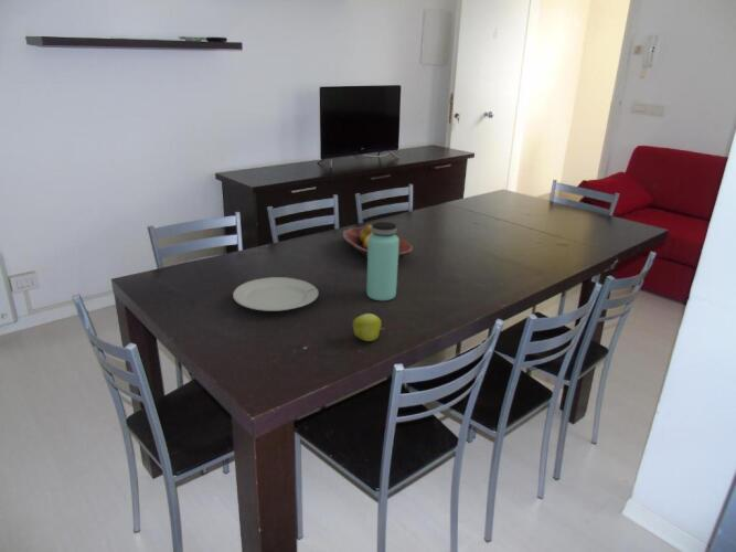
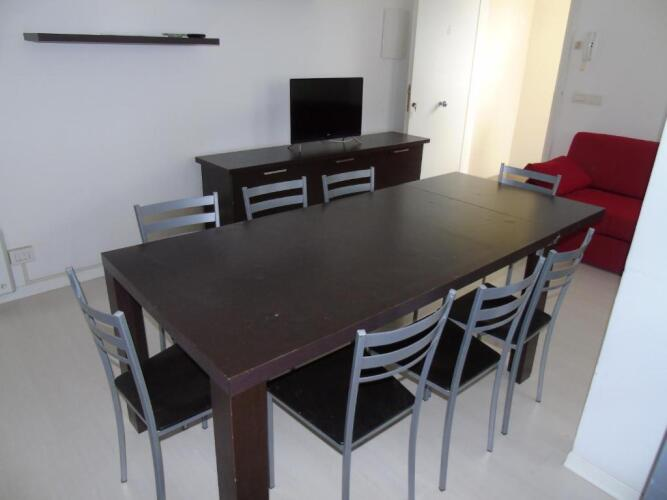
- bottle [365,221,399,301]
- chinaware [232,276,319,312]
- apple [352,312,385,342]
- fruit bowl [341,224,414,261]
